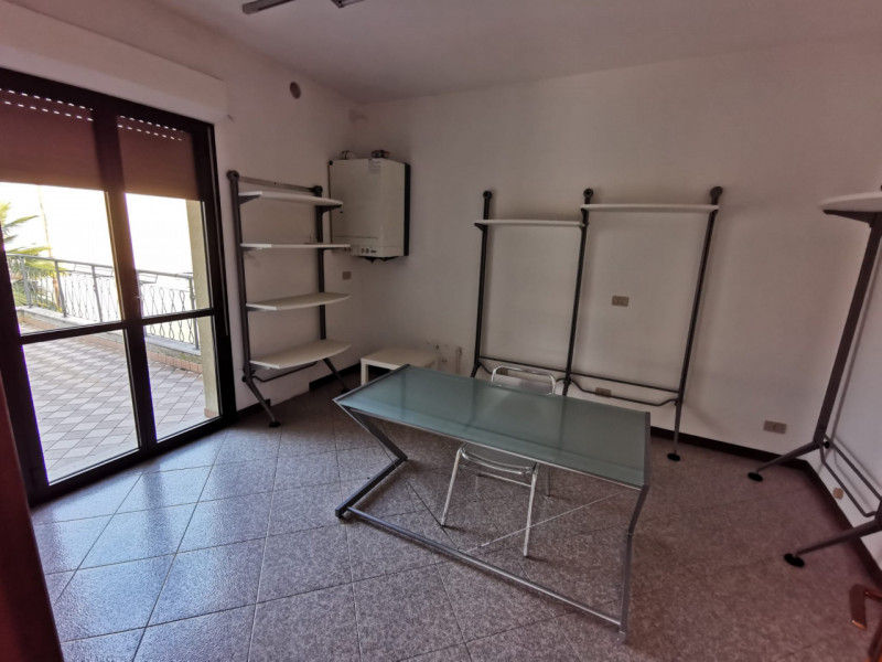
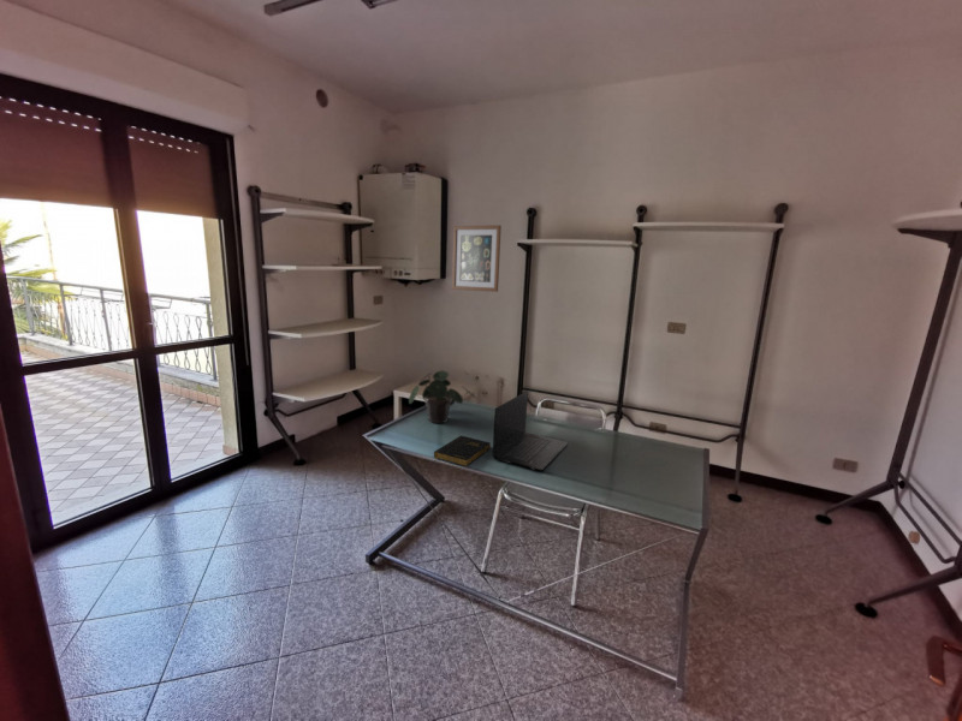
+ laptop [492,389,569,472]
+ wall art [451,225,503,293]
+ potted plant [408,370,476,424]
+ book [433,435,492,467]
